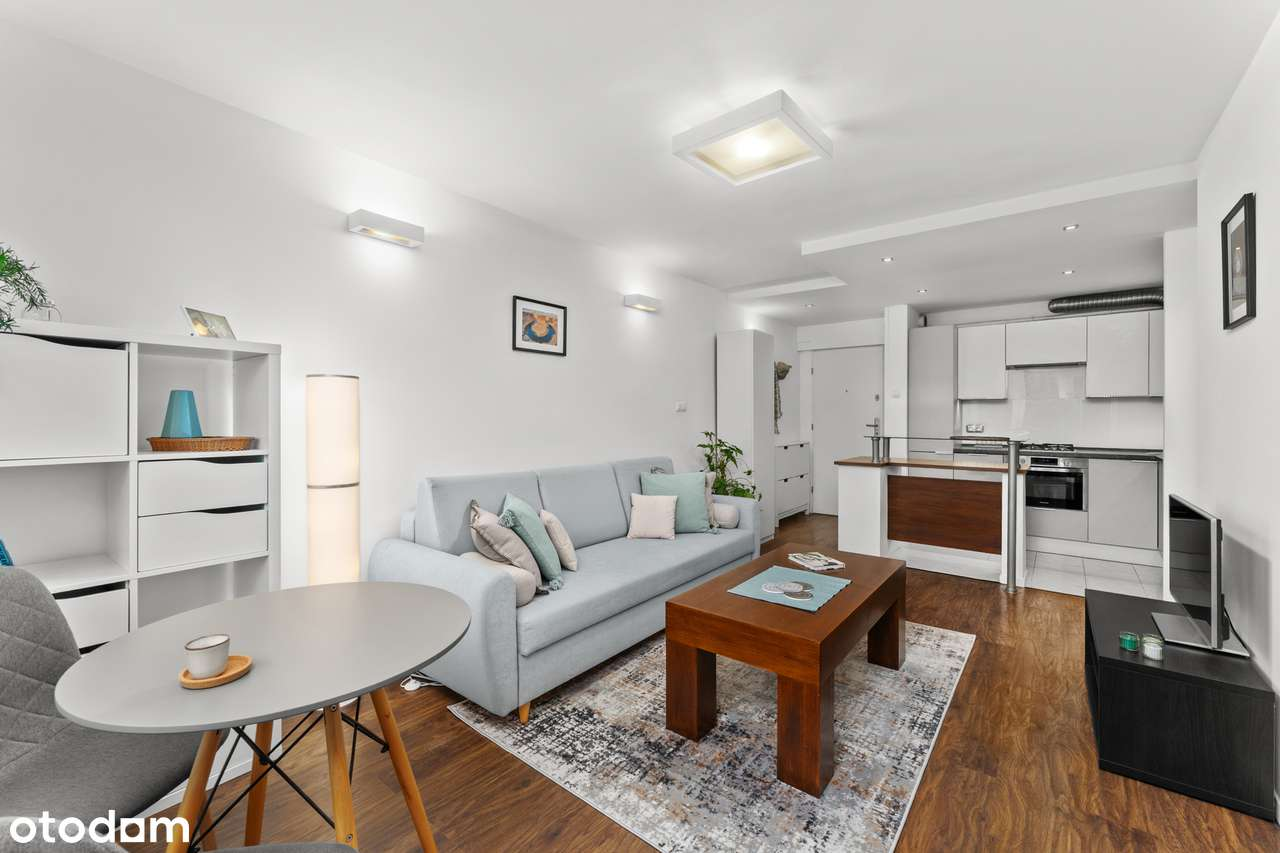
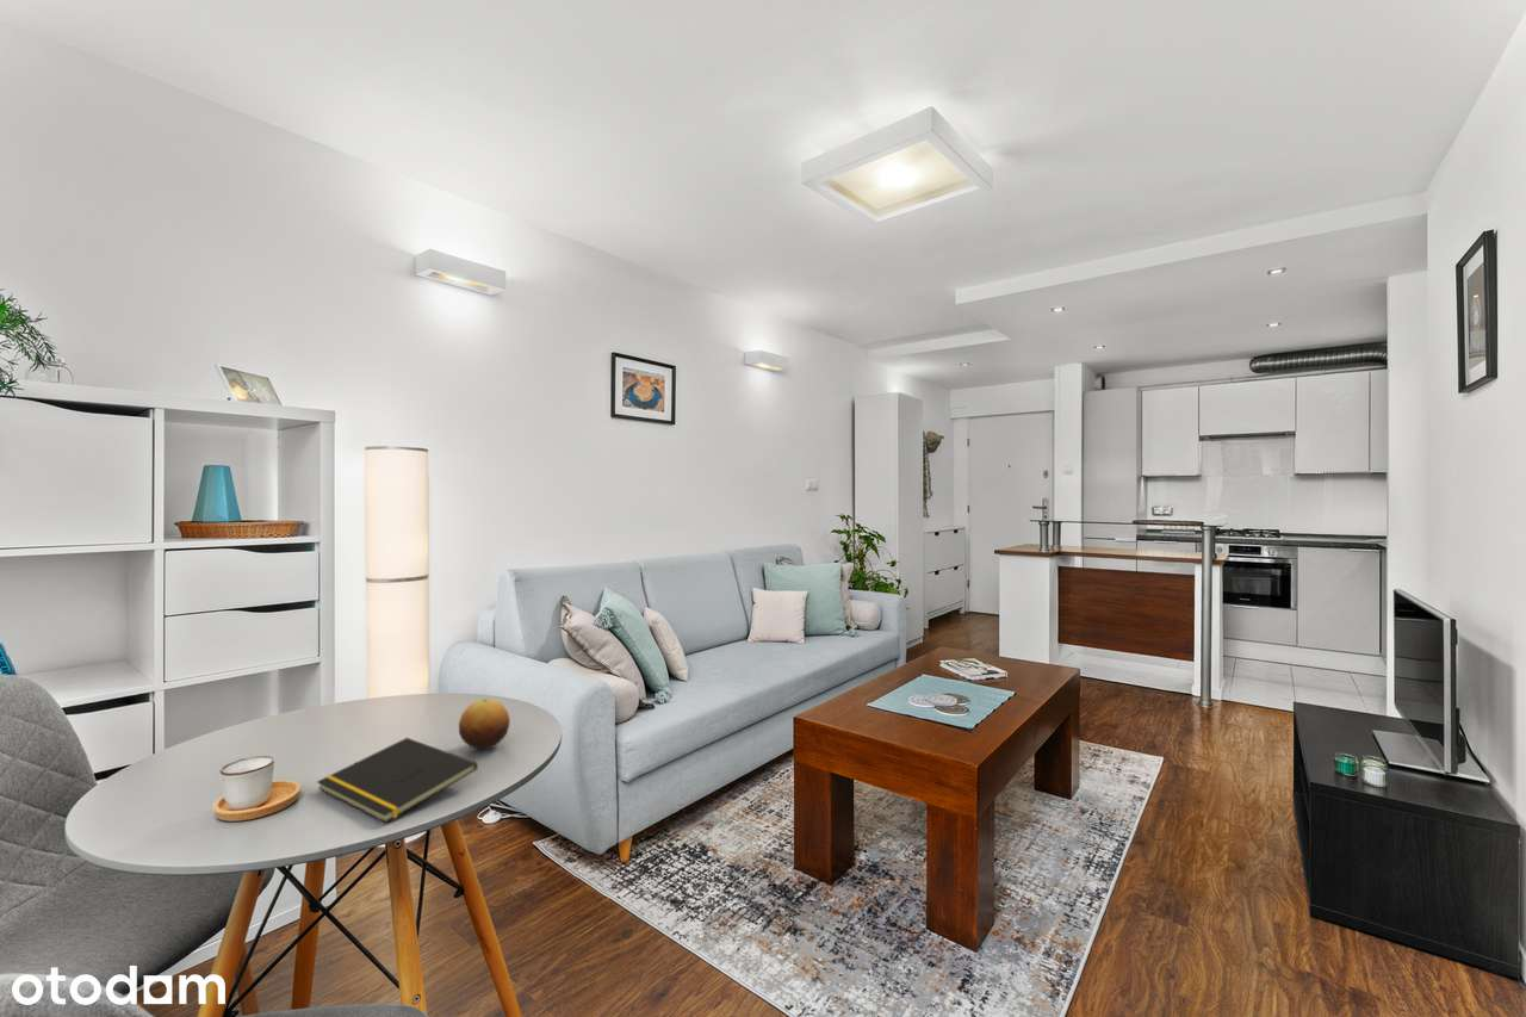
+ fruit [458,697,511,750]
+ notepad [316,737,479,824]
